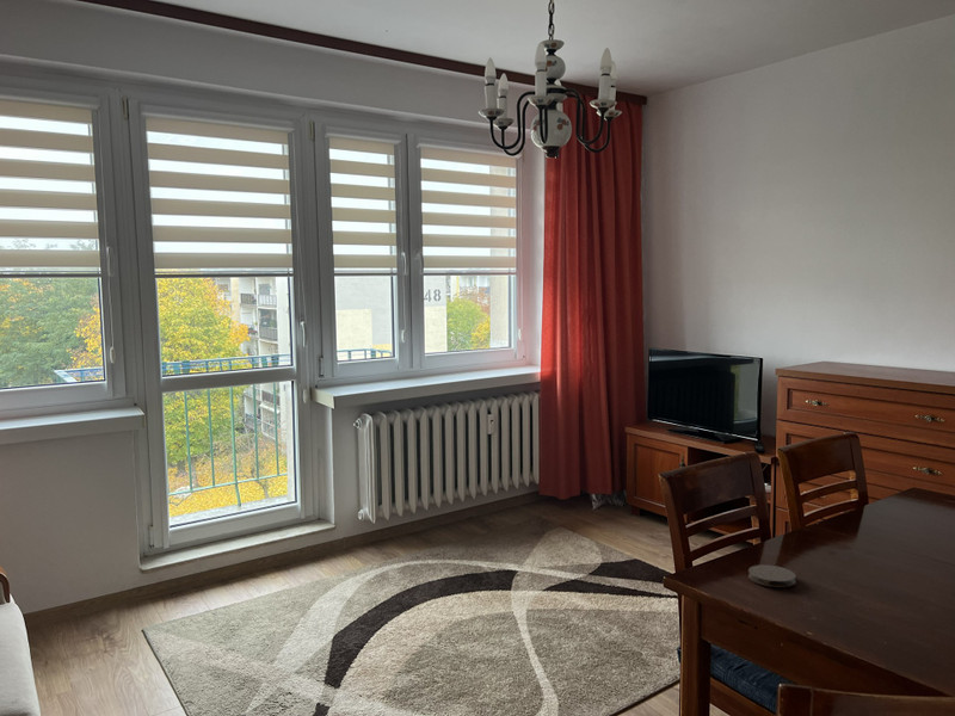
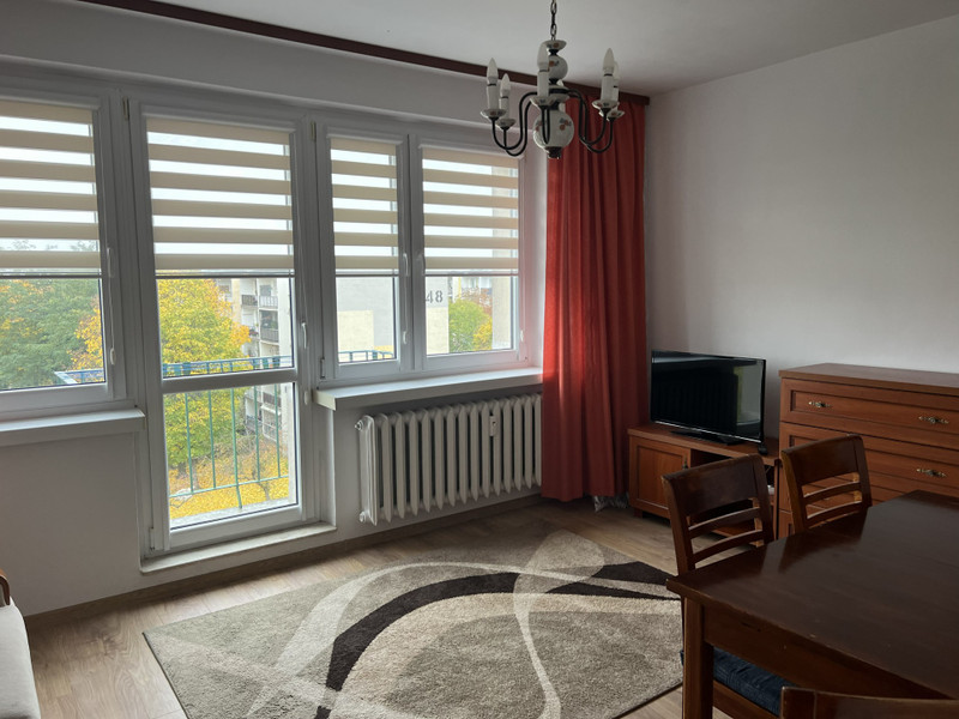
- coaster [747,564,796,588]
